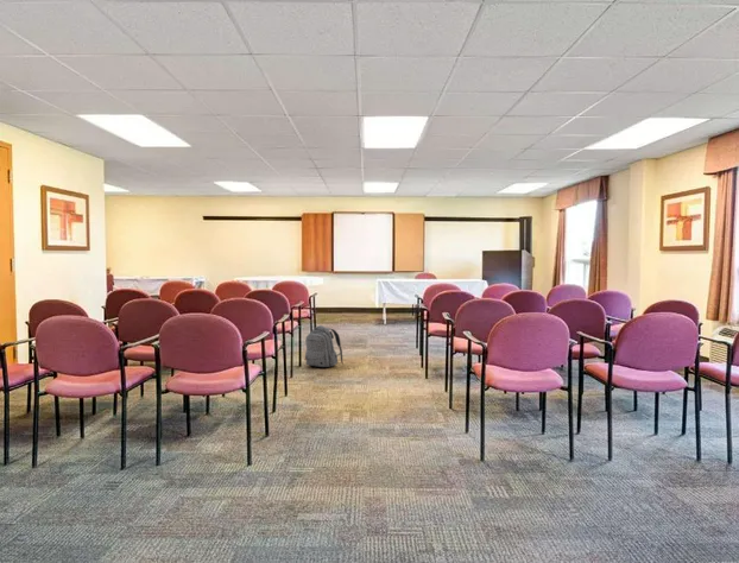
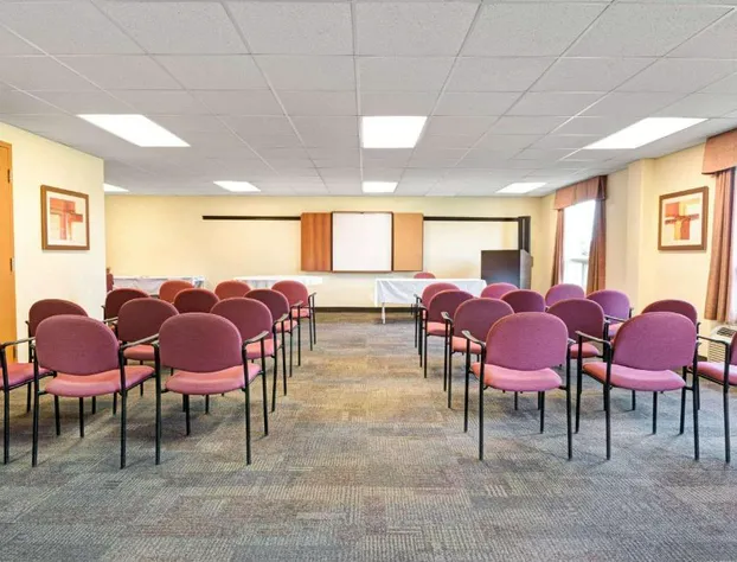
- backpack [303,324,345,368]
